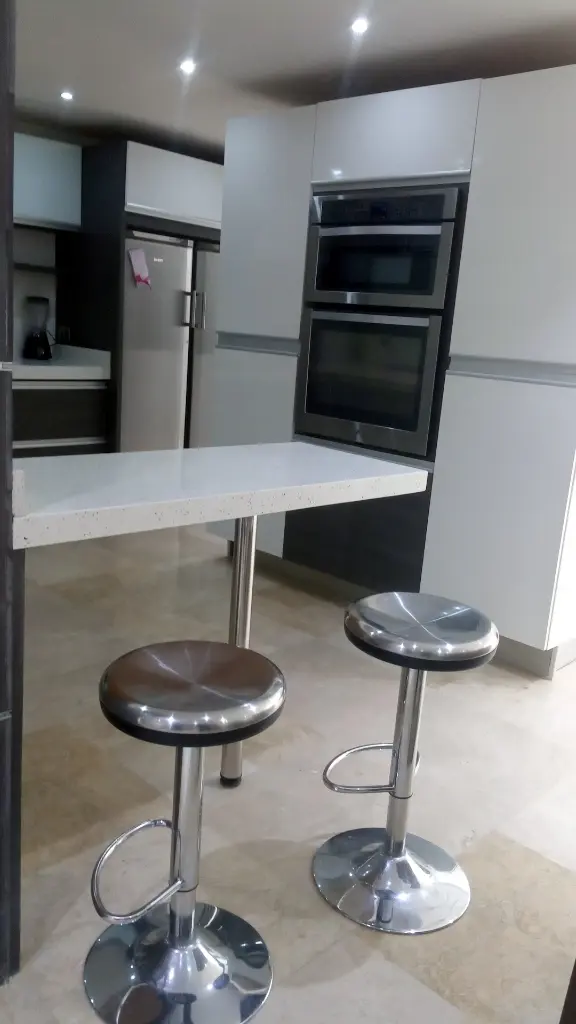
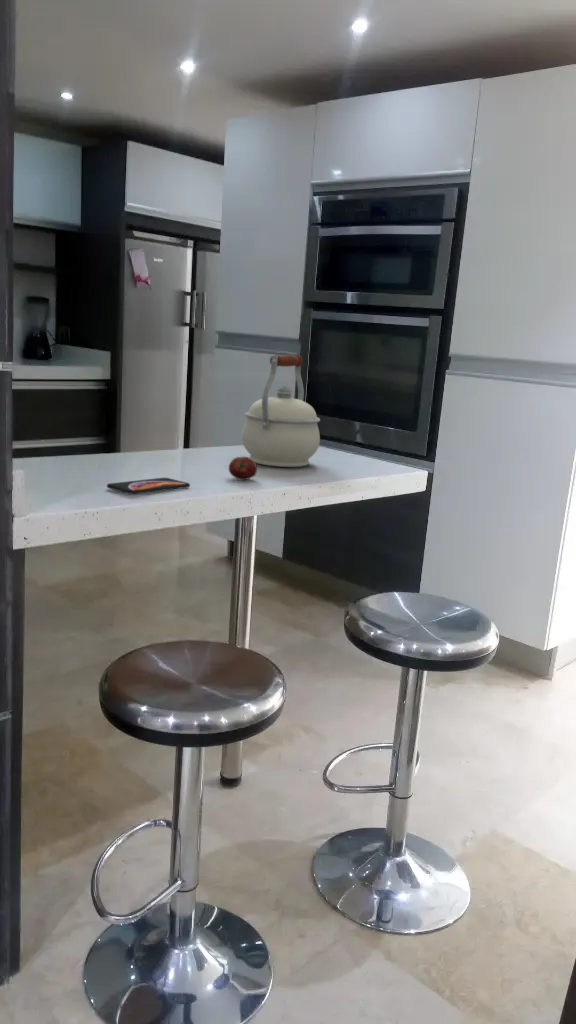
+ smartphone [106,477,191,495]
+ fruit [228,456,258,481]
+ kettle [241,354,321,468]
